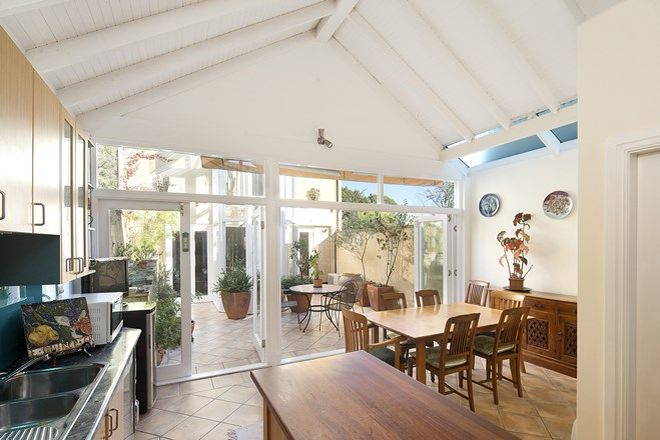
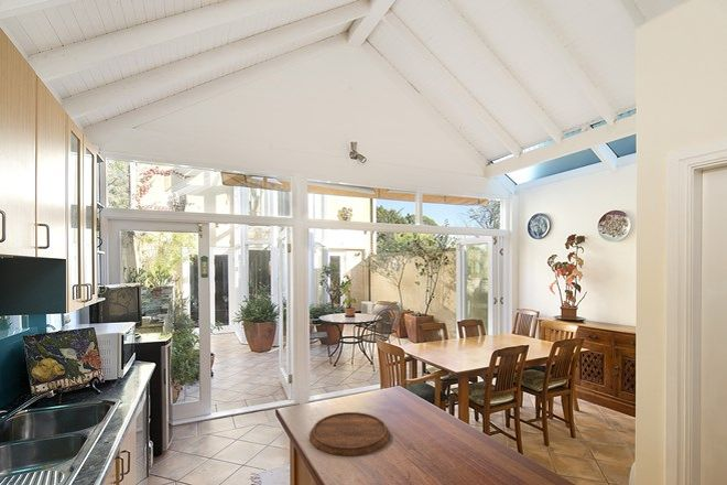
+ cutting board [308,411,391,456]
